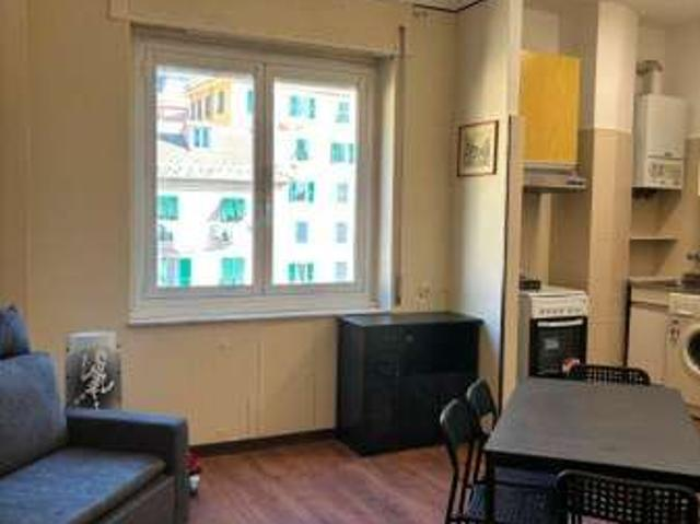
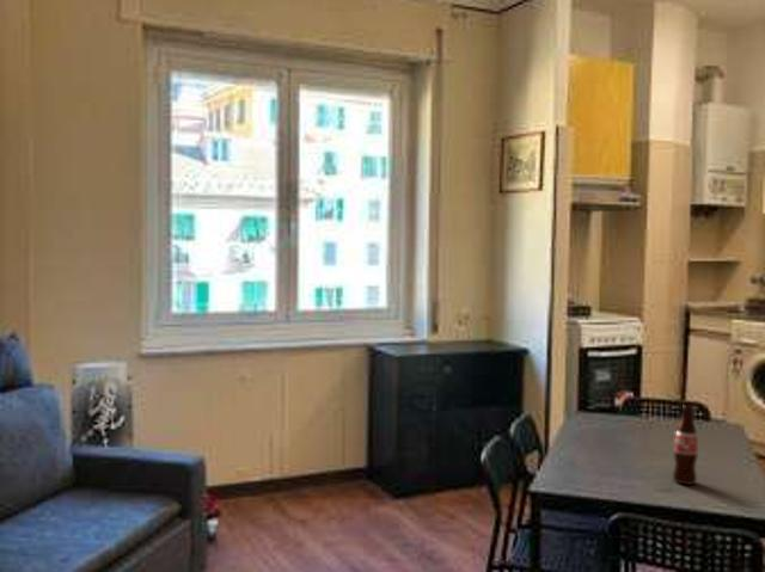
+ bottle [672,404,699,486]
